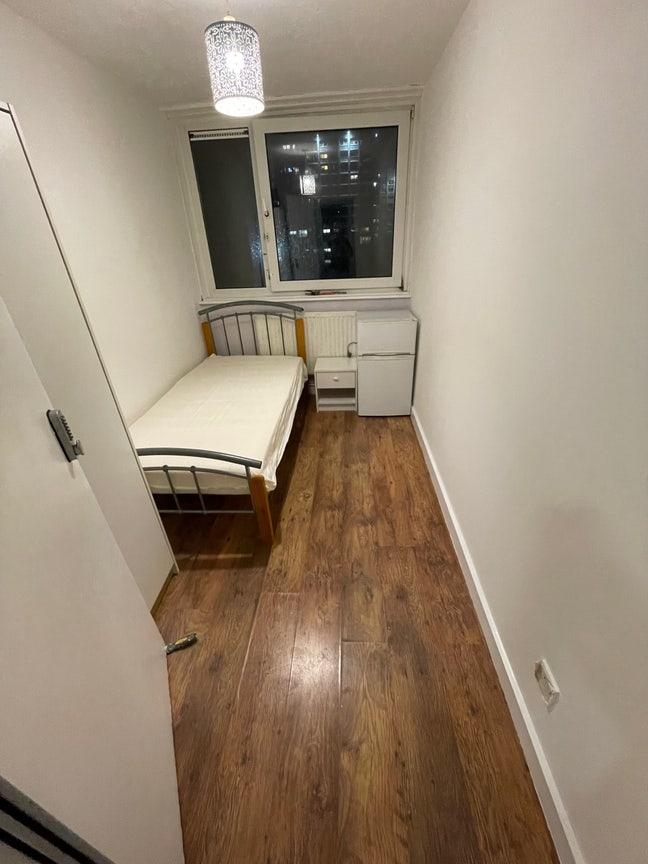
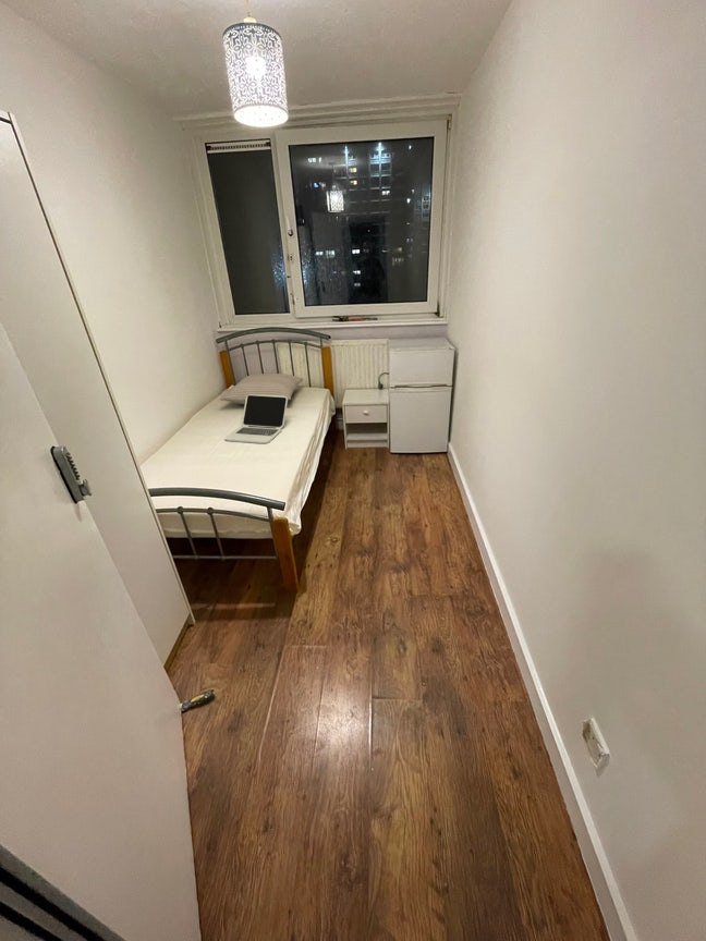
+ pillow [219,372,304,405]
+ laptop [223,394,289,444]
